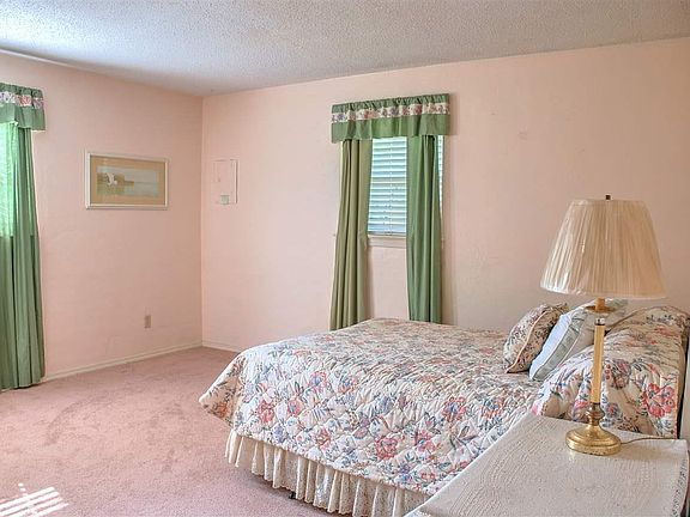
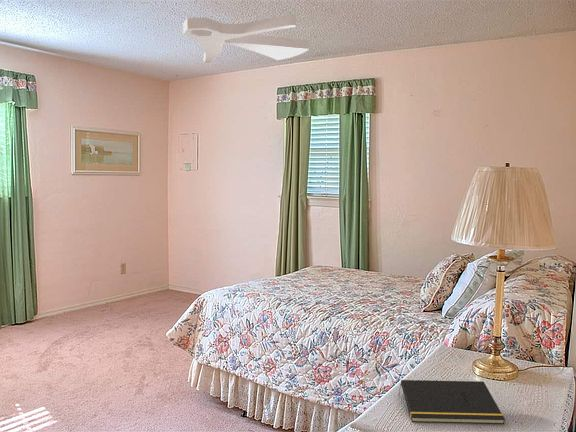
+ notepad [397,379,506,425]
+ ceiling fan [182,13,310,64]
